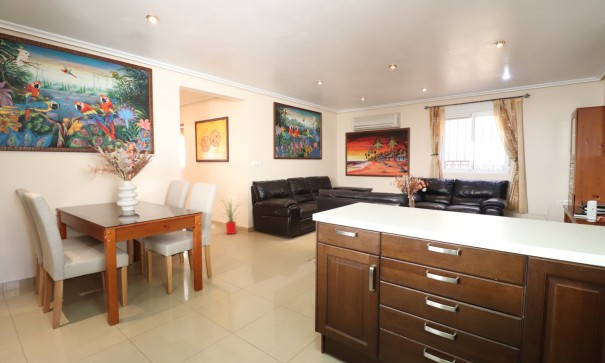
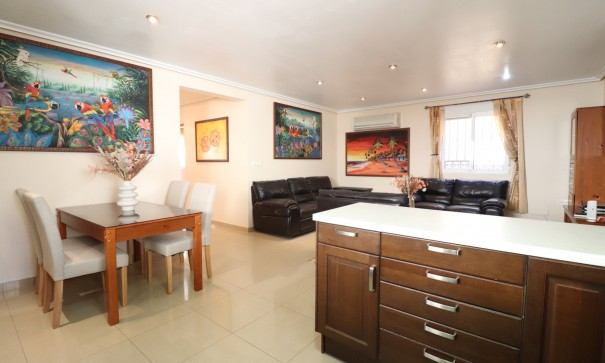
- house plant [219,198,244,235]
